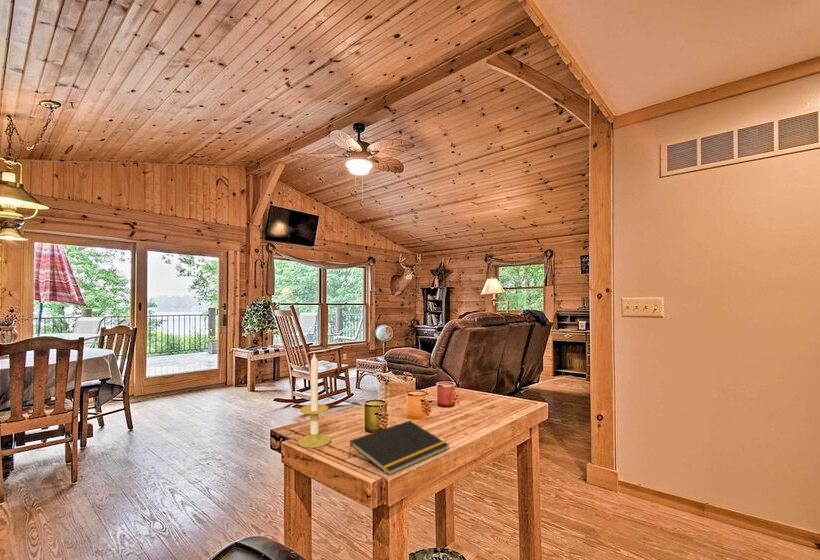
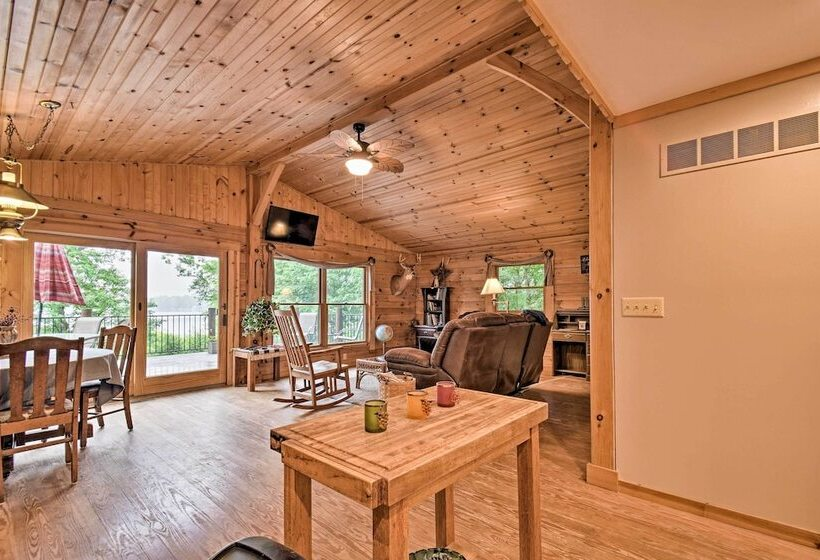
- candle [297,353,332,449]
- notepad [347,420,450,476]
